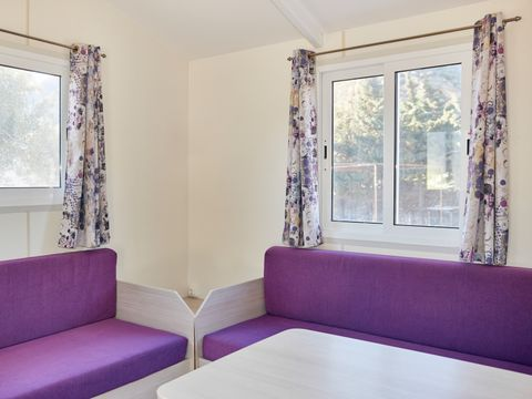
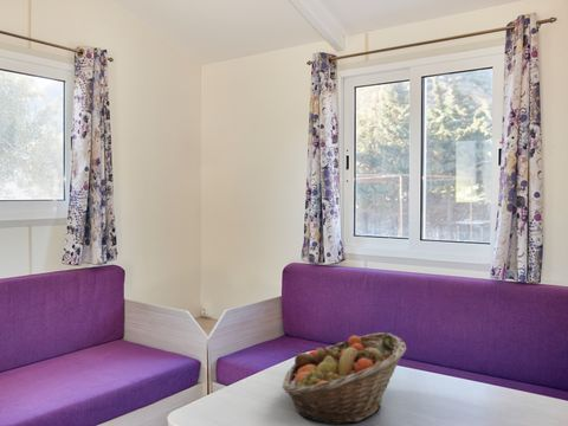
+ fruit basket [282,331,408,426]
